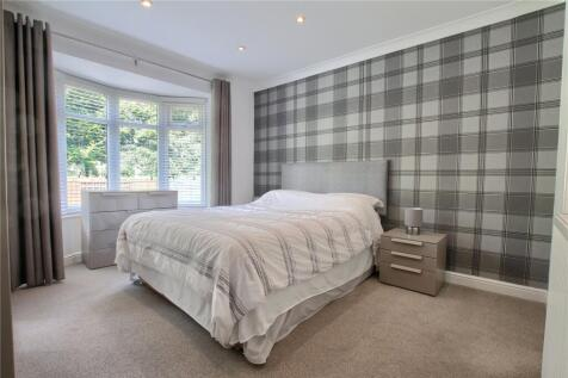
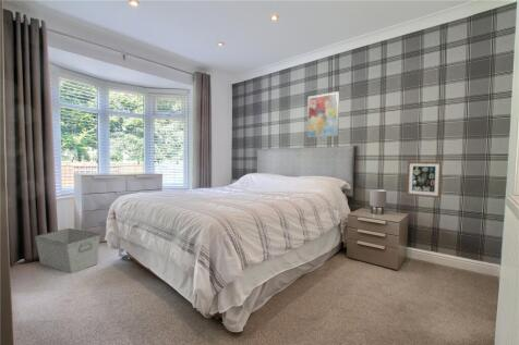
+ wall art [406,160,443,199]
+ storage bin [34,227,101,274]
+ wall art [306,90,340,138]
